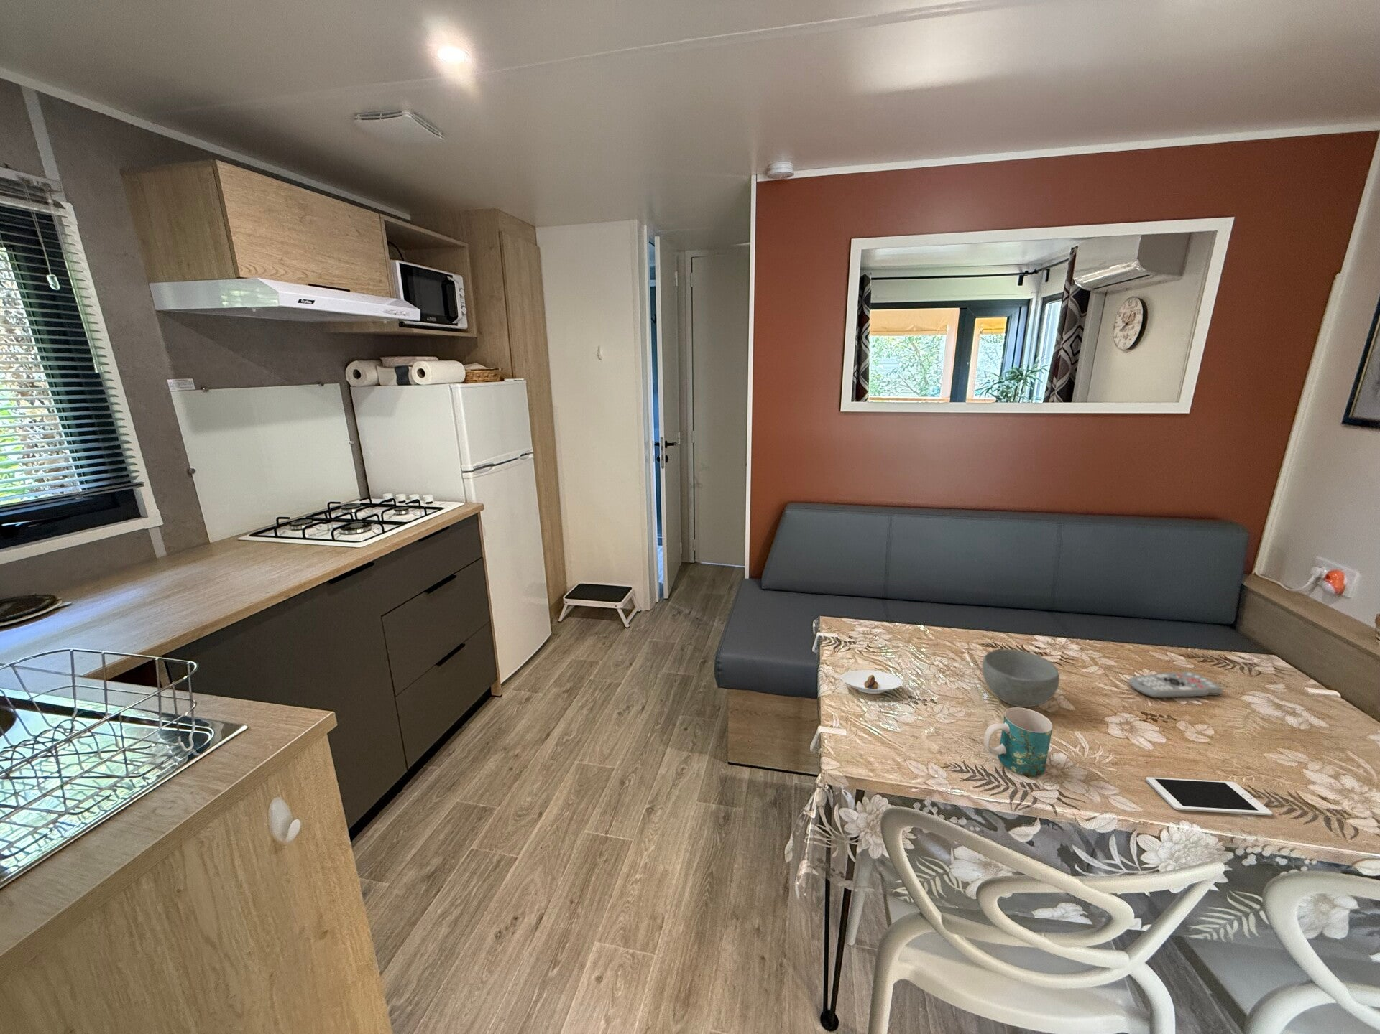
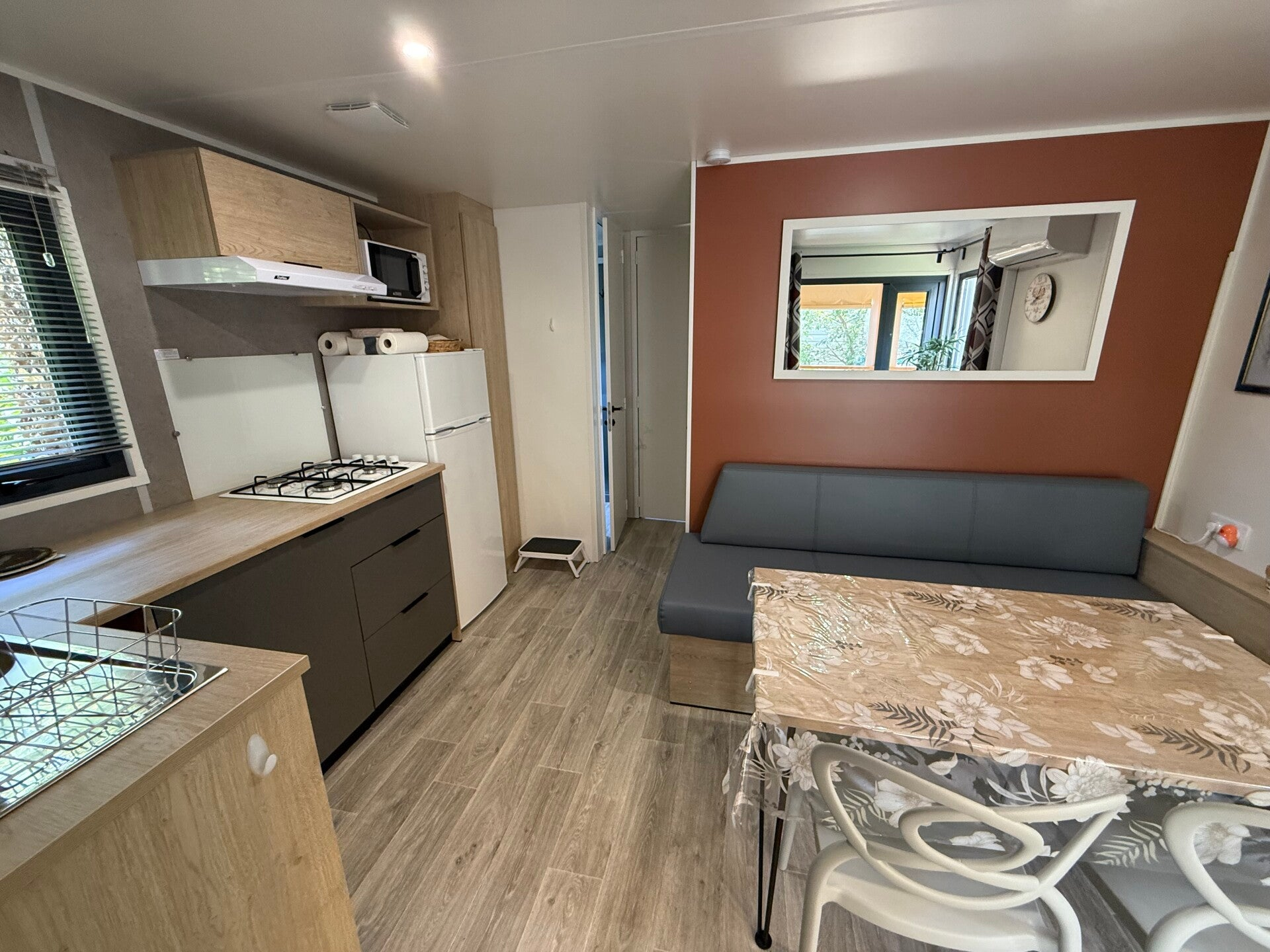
- remote control [1128,670,1224,698]
- cell phone [1145,777,1272,817]
- mug [983,707,1054,777]
- saucer [840,669,903,694]
- bowl [982,648,1061,707]
